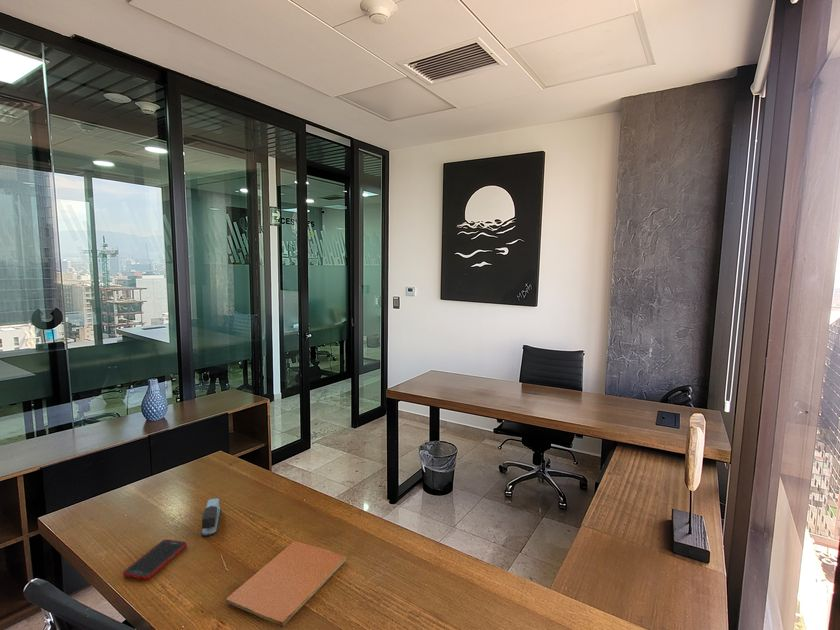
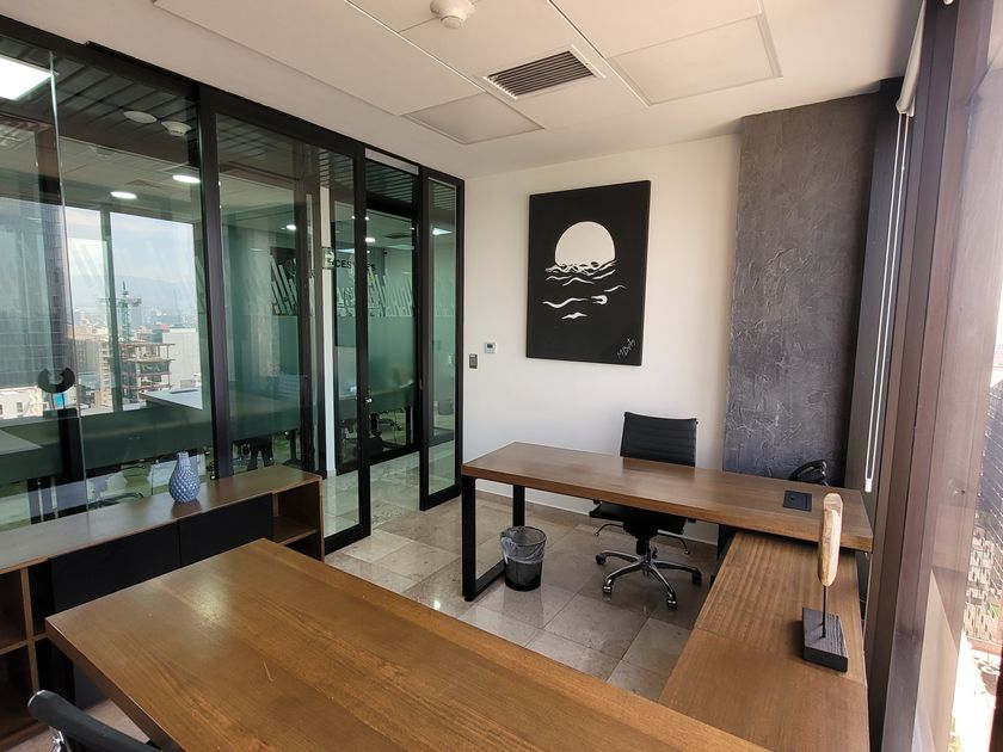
- cell phone [122,539,187,581]
- stapler [200,498,222,538]
- book [225,540,347,629]
